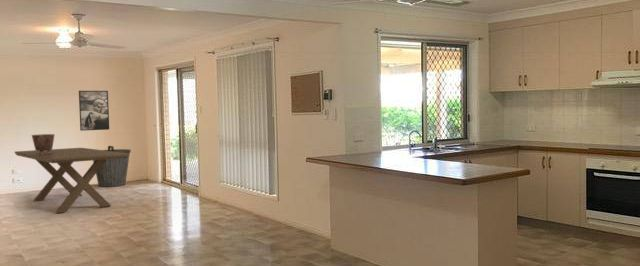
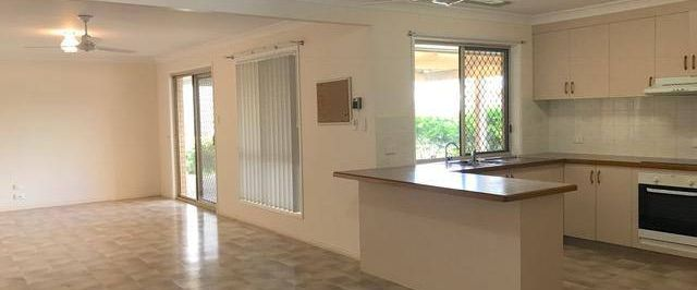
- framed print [78,90,110,132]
- dining table [14,147,131,214]
- ceramic pot [31,133,56,154]
- trash can [92,145,132,188]
